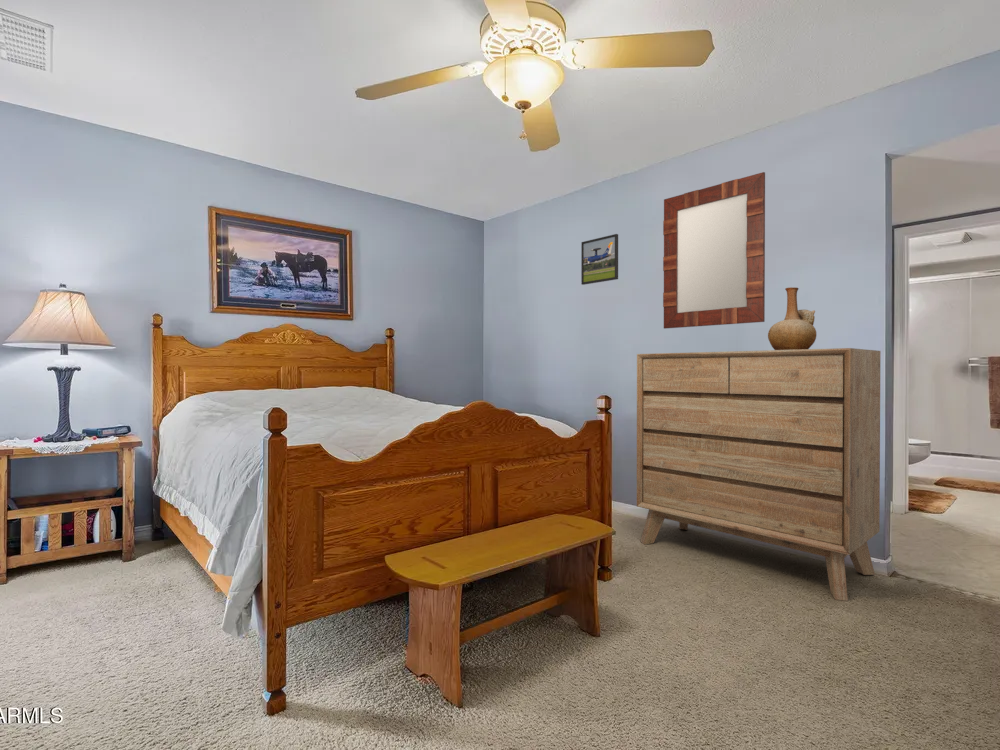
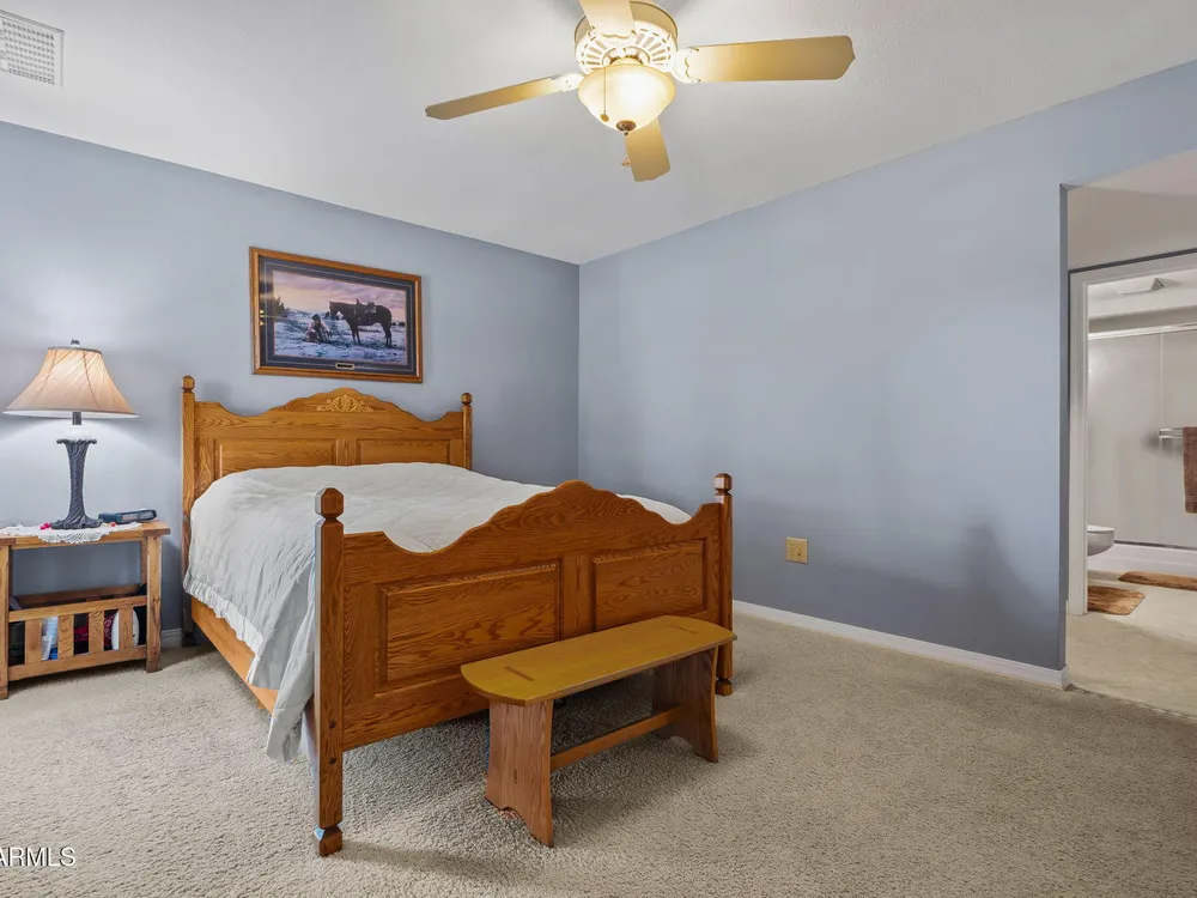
- dresser [636,347,882,602]
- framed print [580,233,619,286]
- home mirror [662,171,766,330]
- vase [767,286,817,350]
